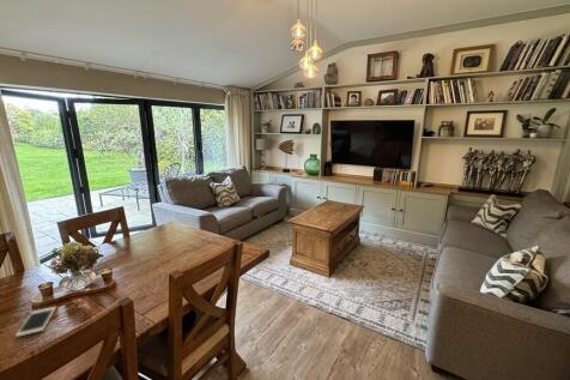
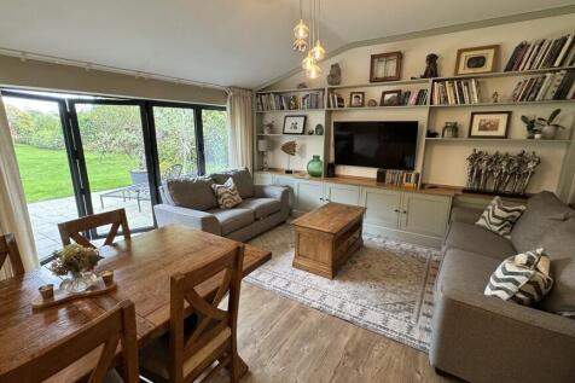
- cell phone [14,306,57,338]
